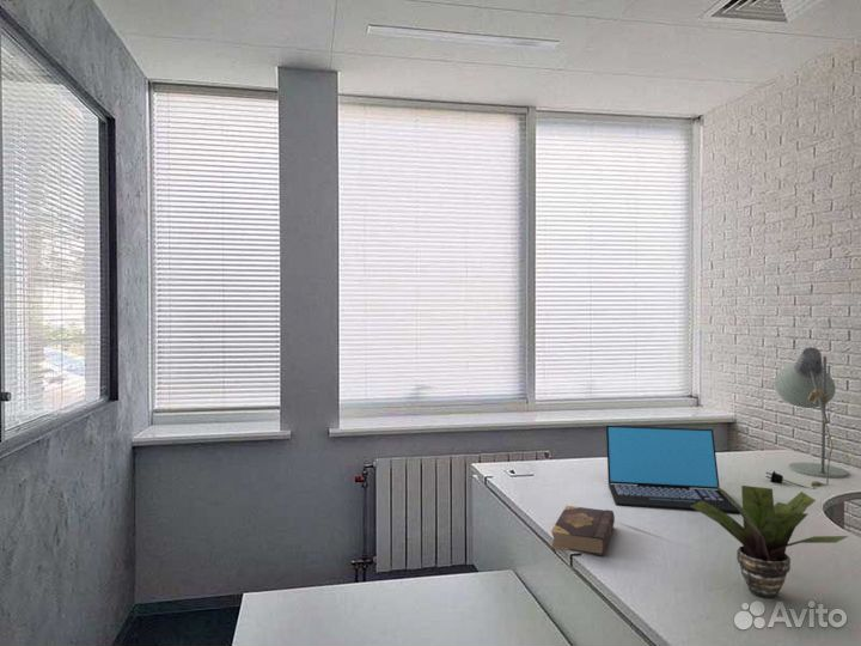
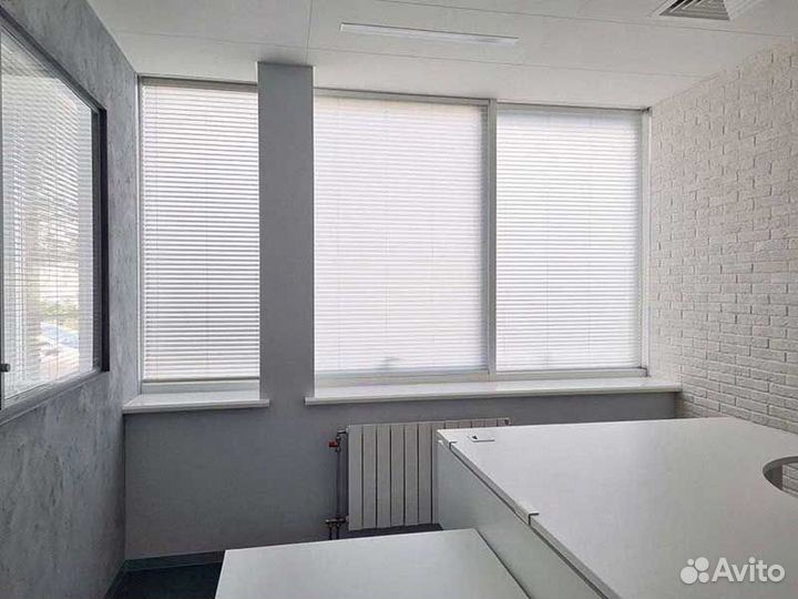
- desk lamp [764,346,849,490]
- book [550,505,616,557]
- potted plant [691,484,849,599]
- laptop [605,425,740,516]
